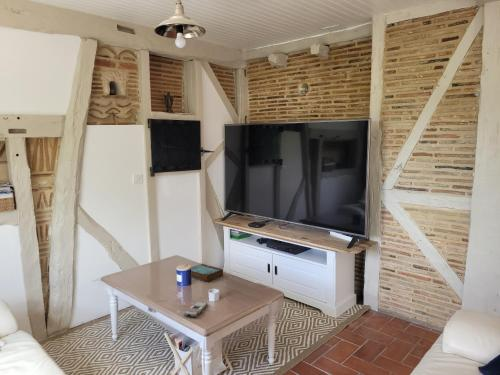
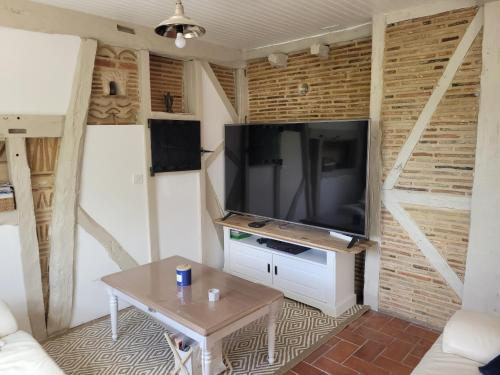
- book [190,263,224,283]
- remote control [182,300,208,318]
